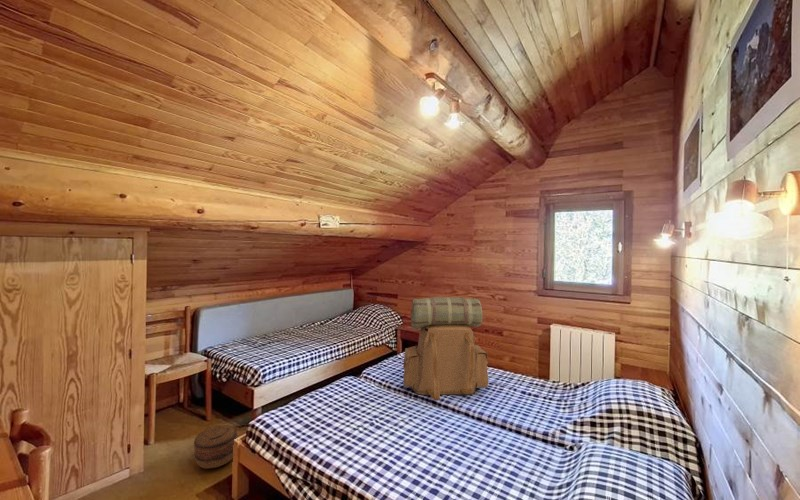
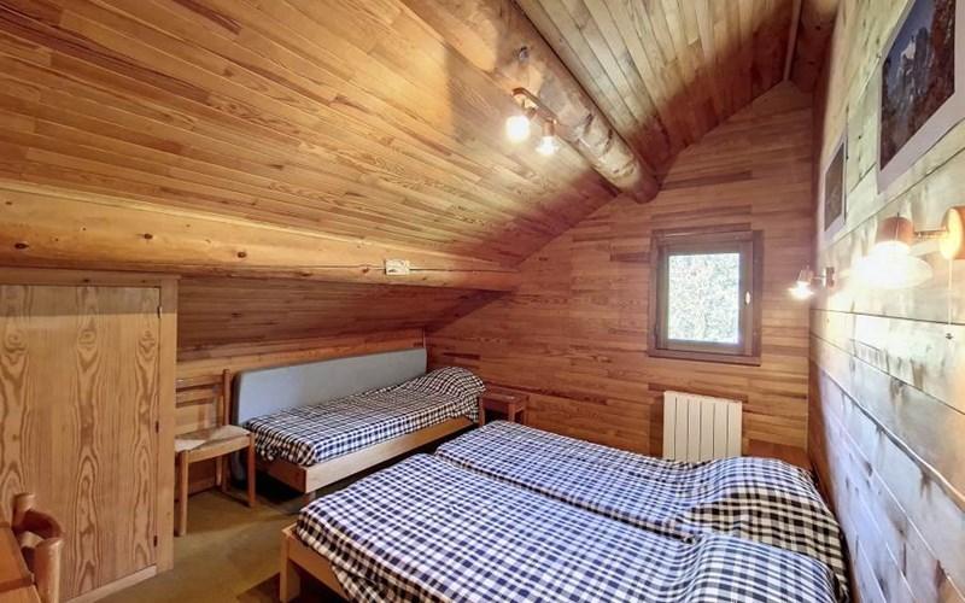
- backpack [402,296,489,401]
- basket [193,424,238,470]
